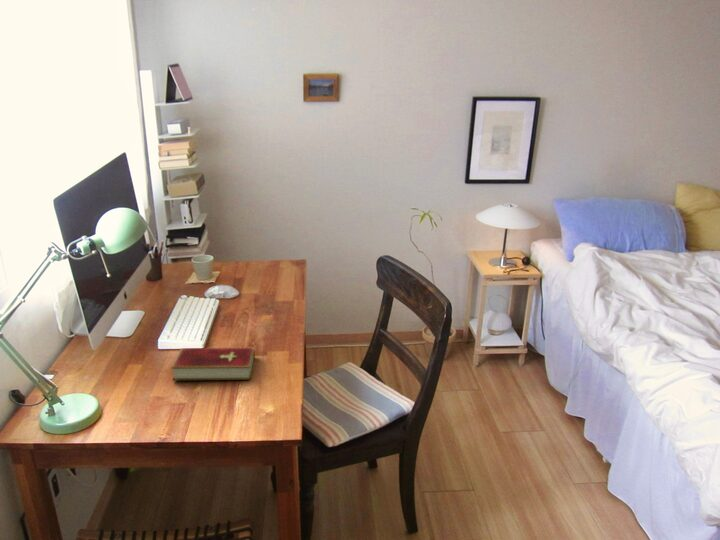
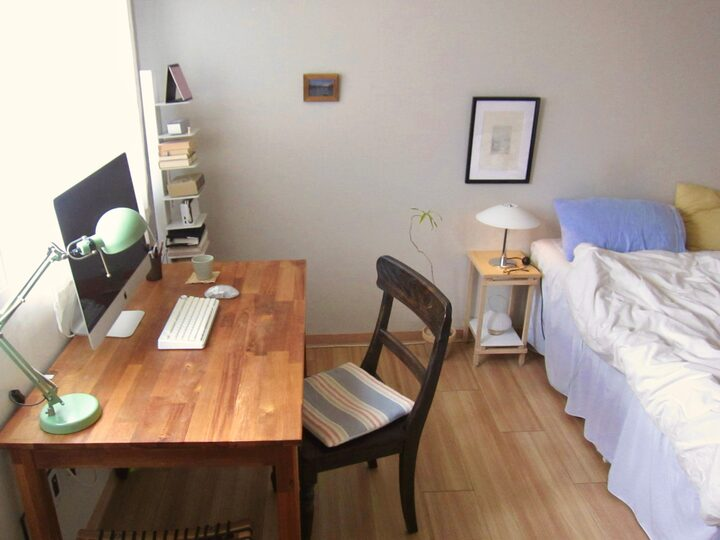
- hardcover book [170,347,256,381]
